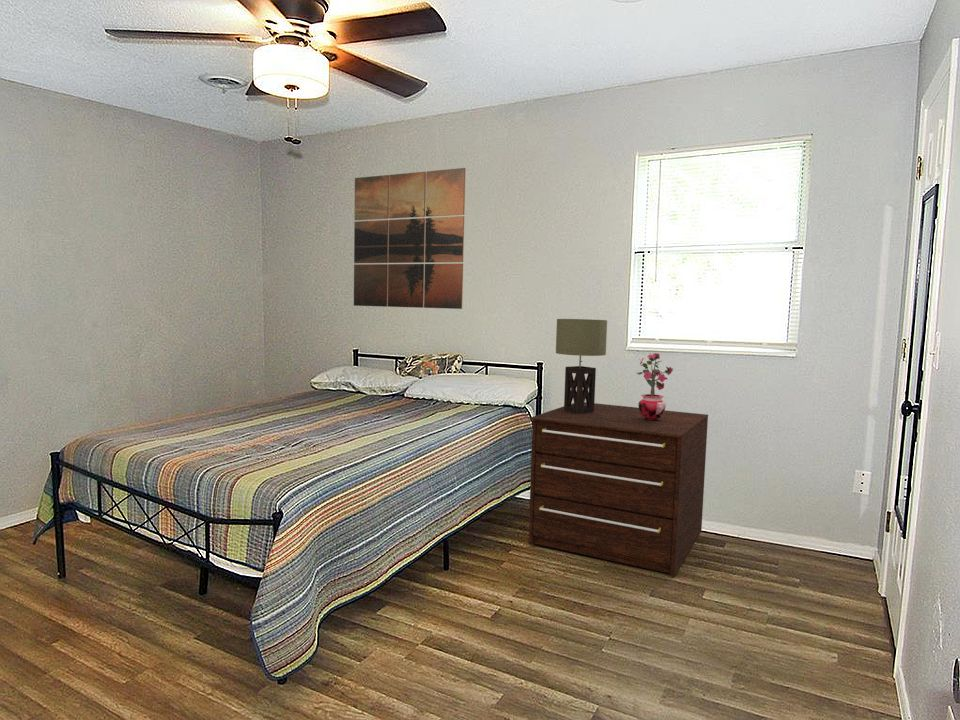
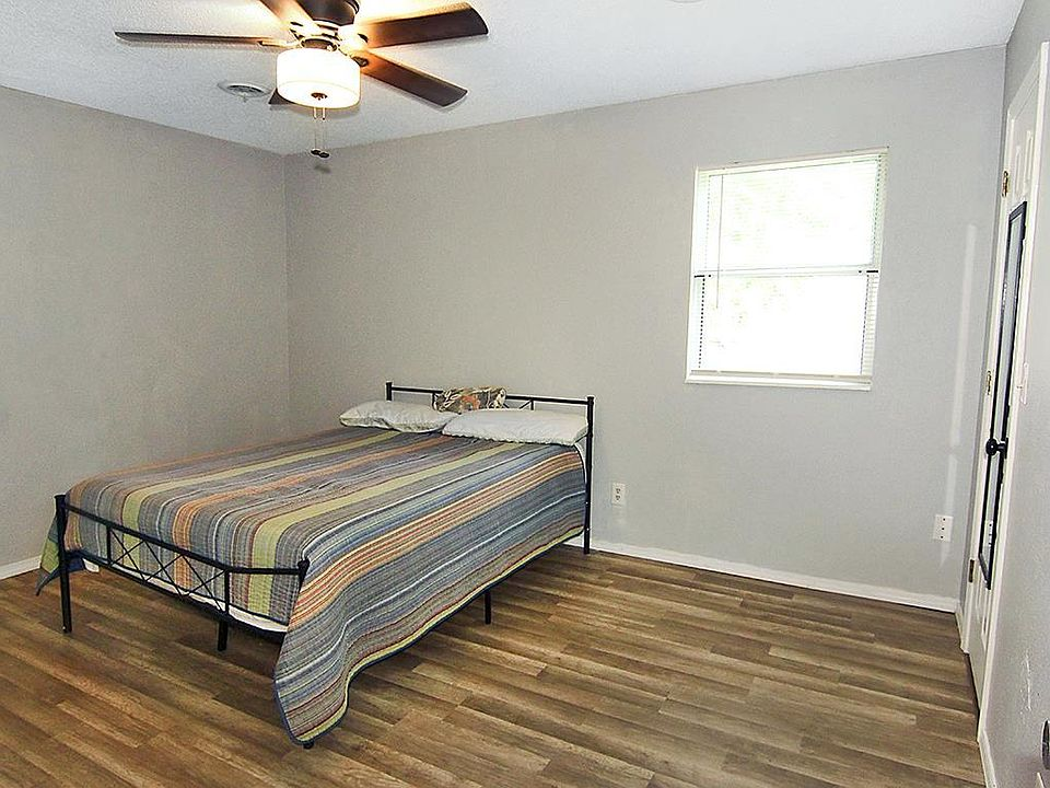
- potted plant [637,352,674,421]
- dresser [527,401,709,577]
- wall art [353,167,467,310]
- table lamp [555,318,608,414]
